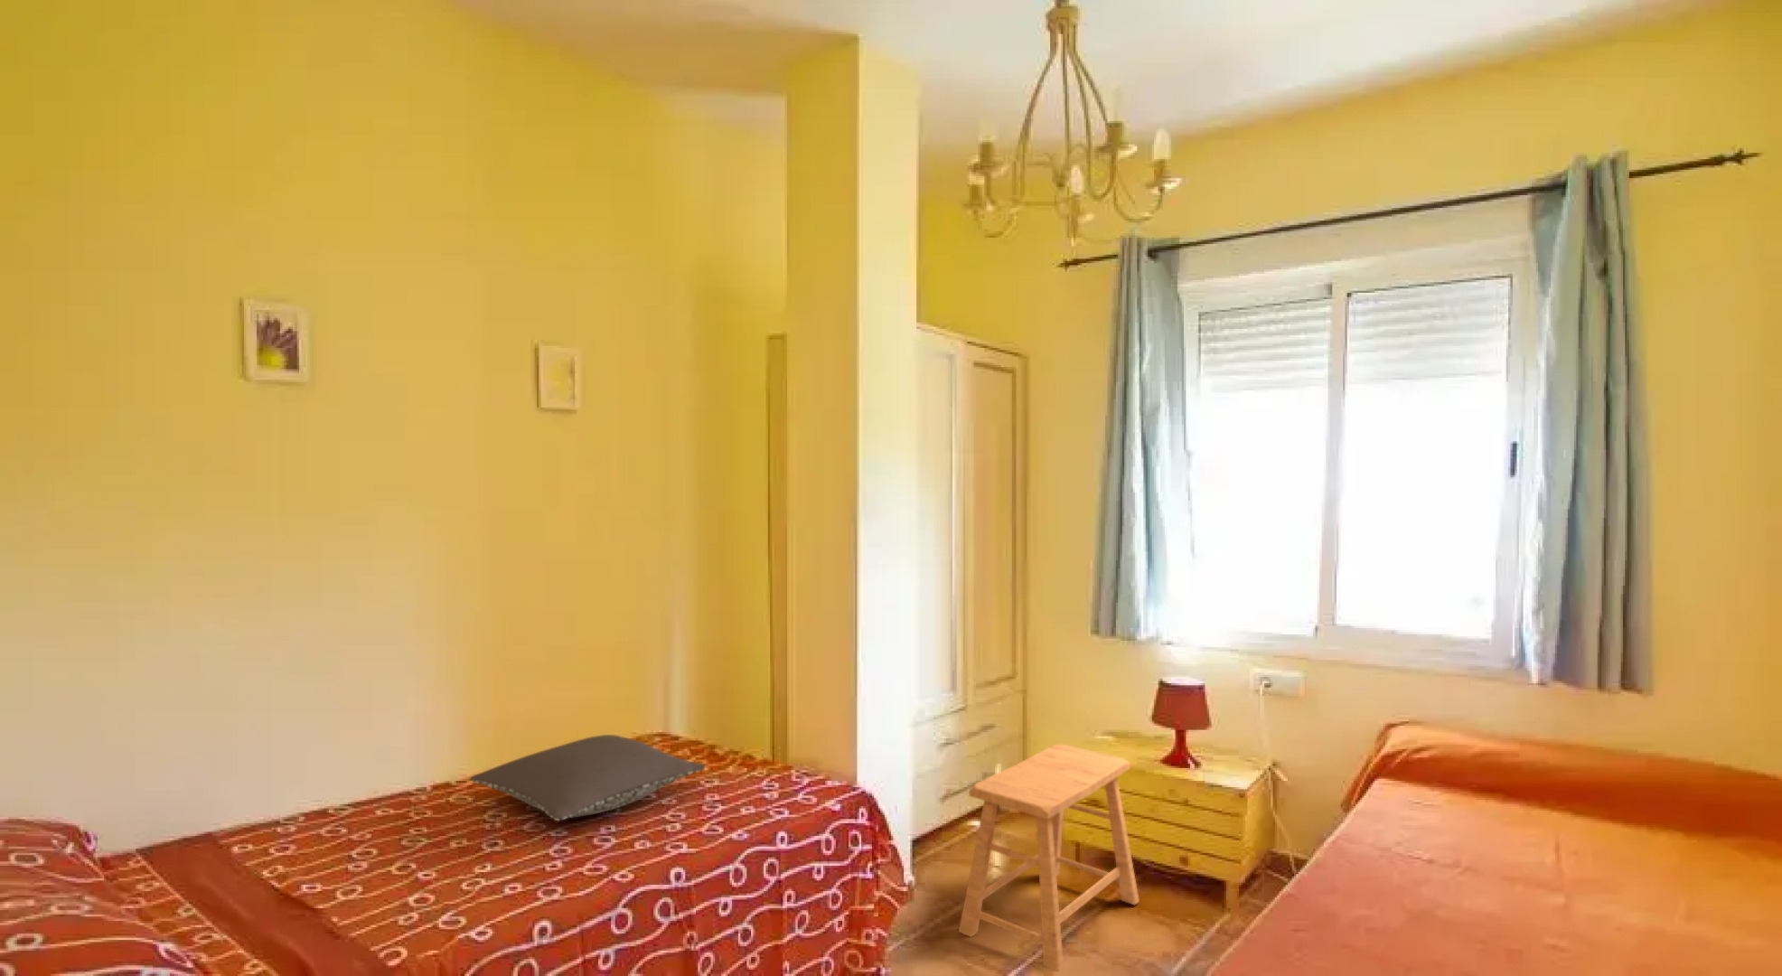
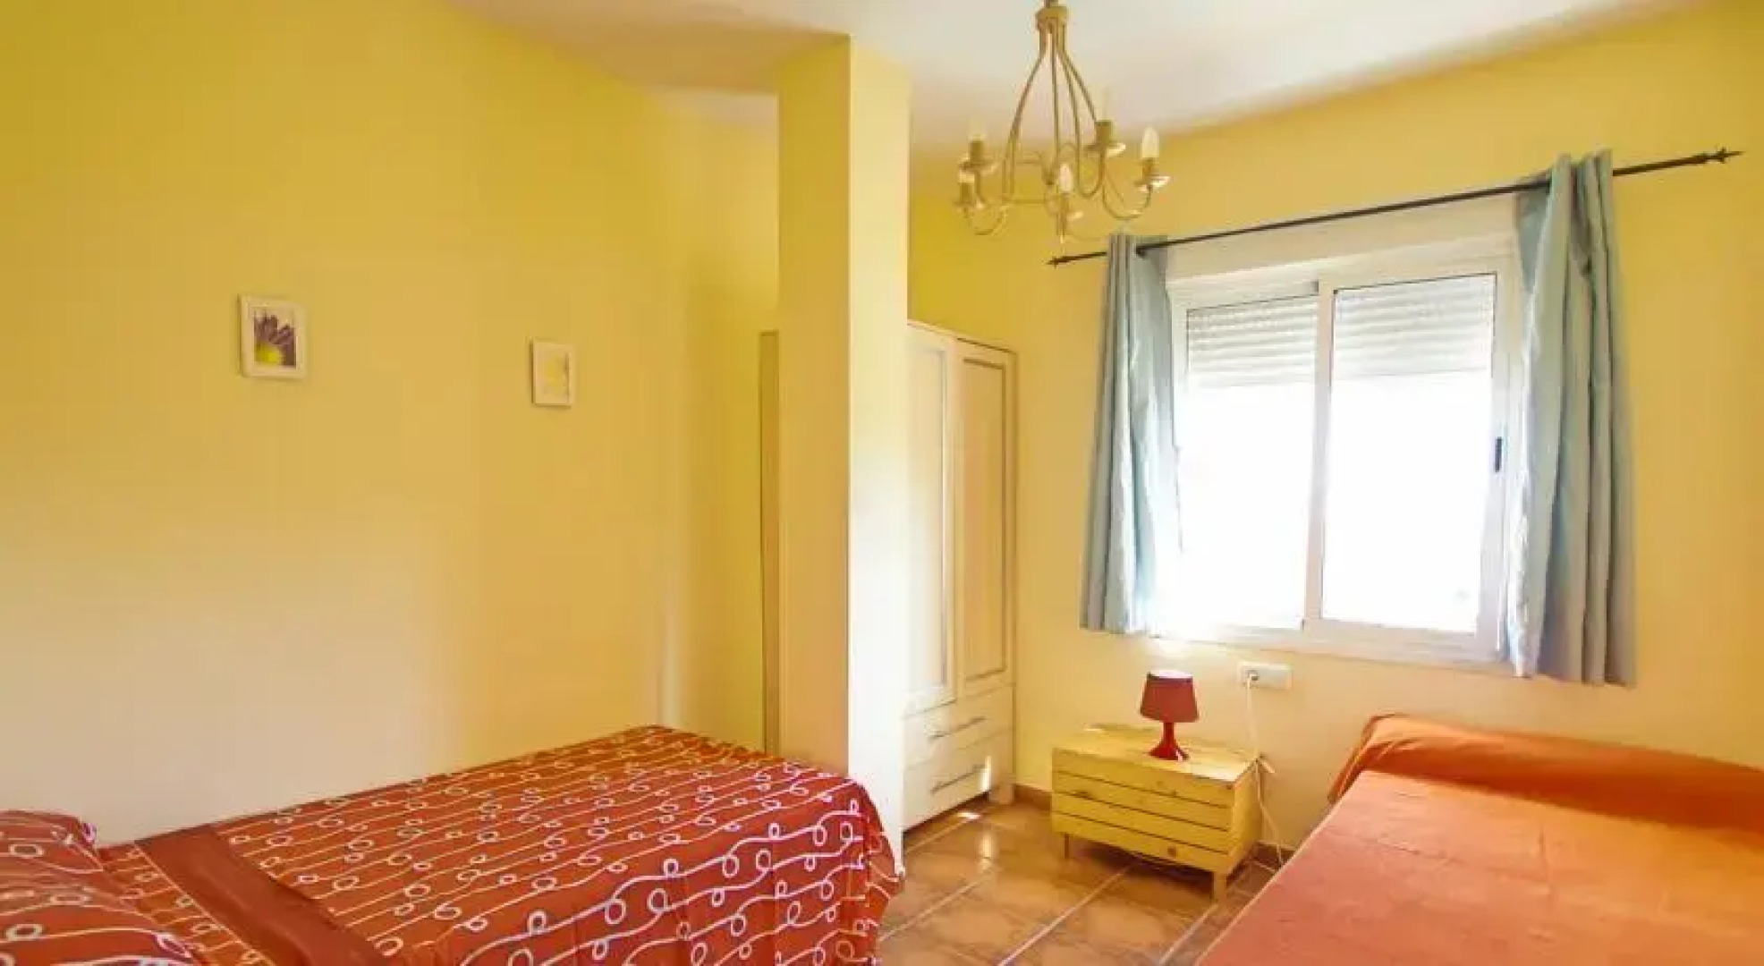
- pillow [469,734,707,821]
- stool [958,744,1140,972]
